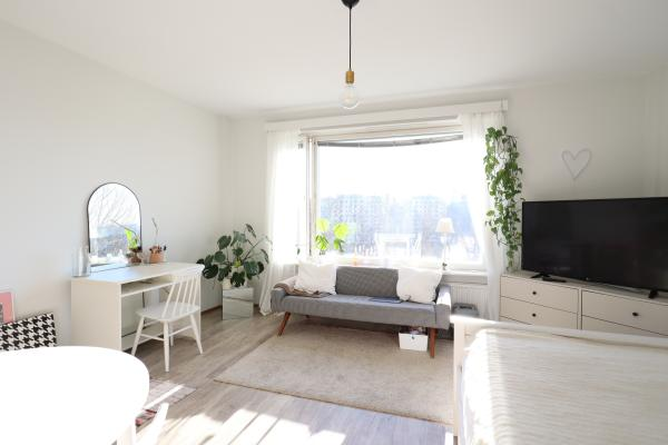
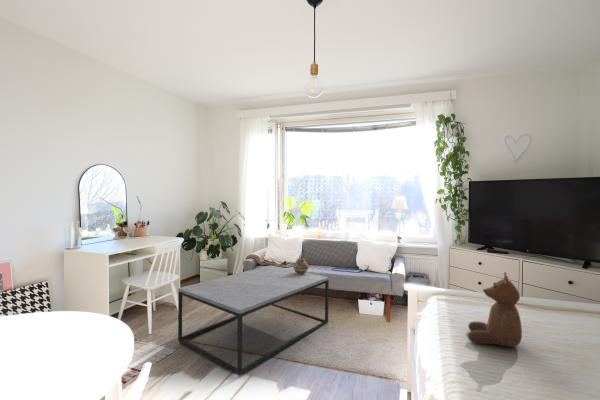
+ teddy bear [467,271,523,348]
+ coffee table [177,264,330,376]
+ ceramic vessel [292,254,310,274]
